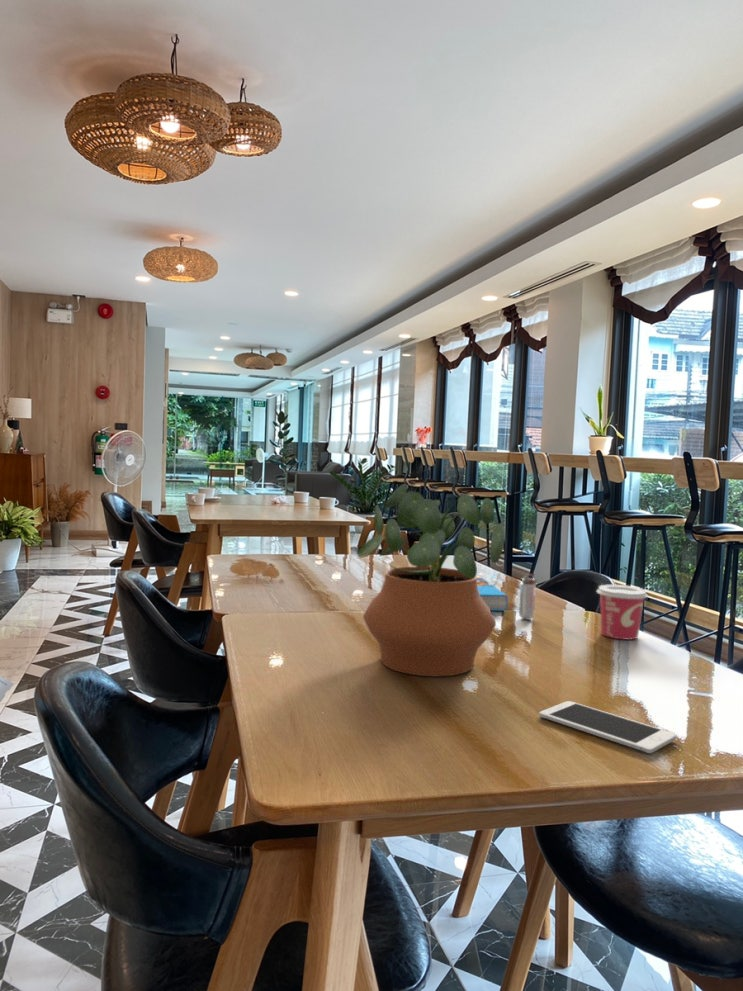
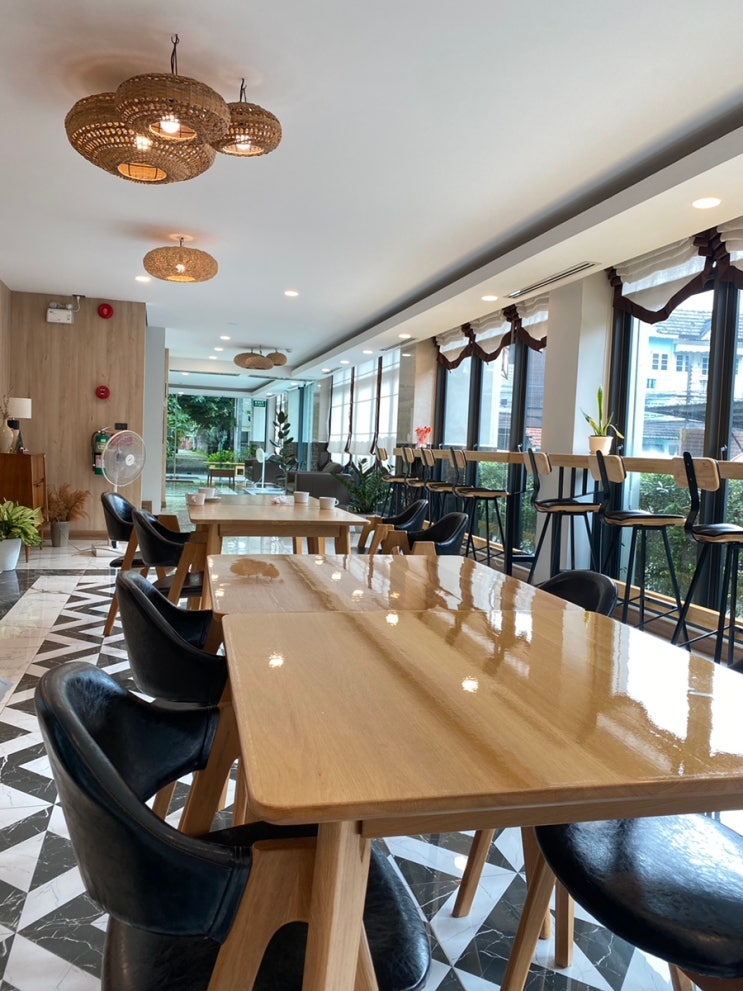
- book [476,576,509,612]
- cup [596,584,649,640]
- potted plant [357,483,506,678]
- shaker [518,572,538,621]
- cell phone [538,700,678,754]
